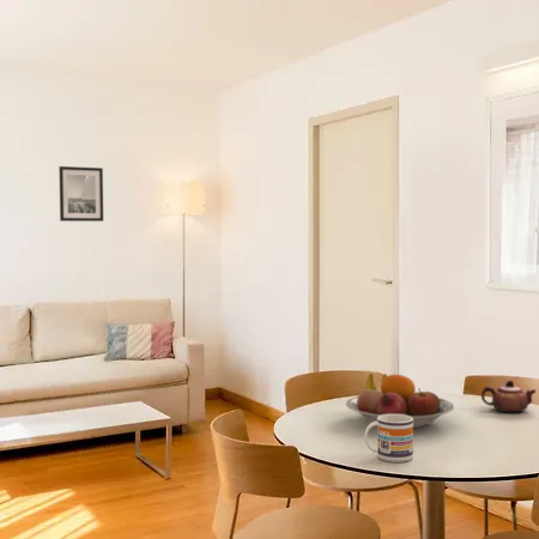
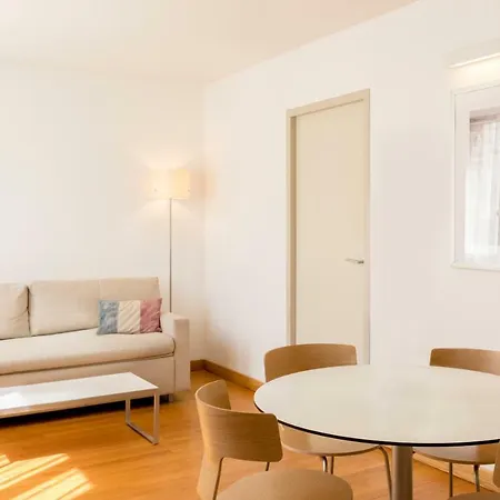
- fruit bowl [345,373,455,429]
- wall art [57,165,104,223]
- teapot [480,378,538,413]
- mug [363,414,414,464]
